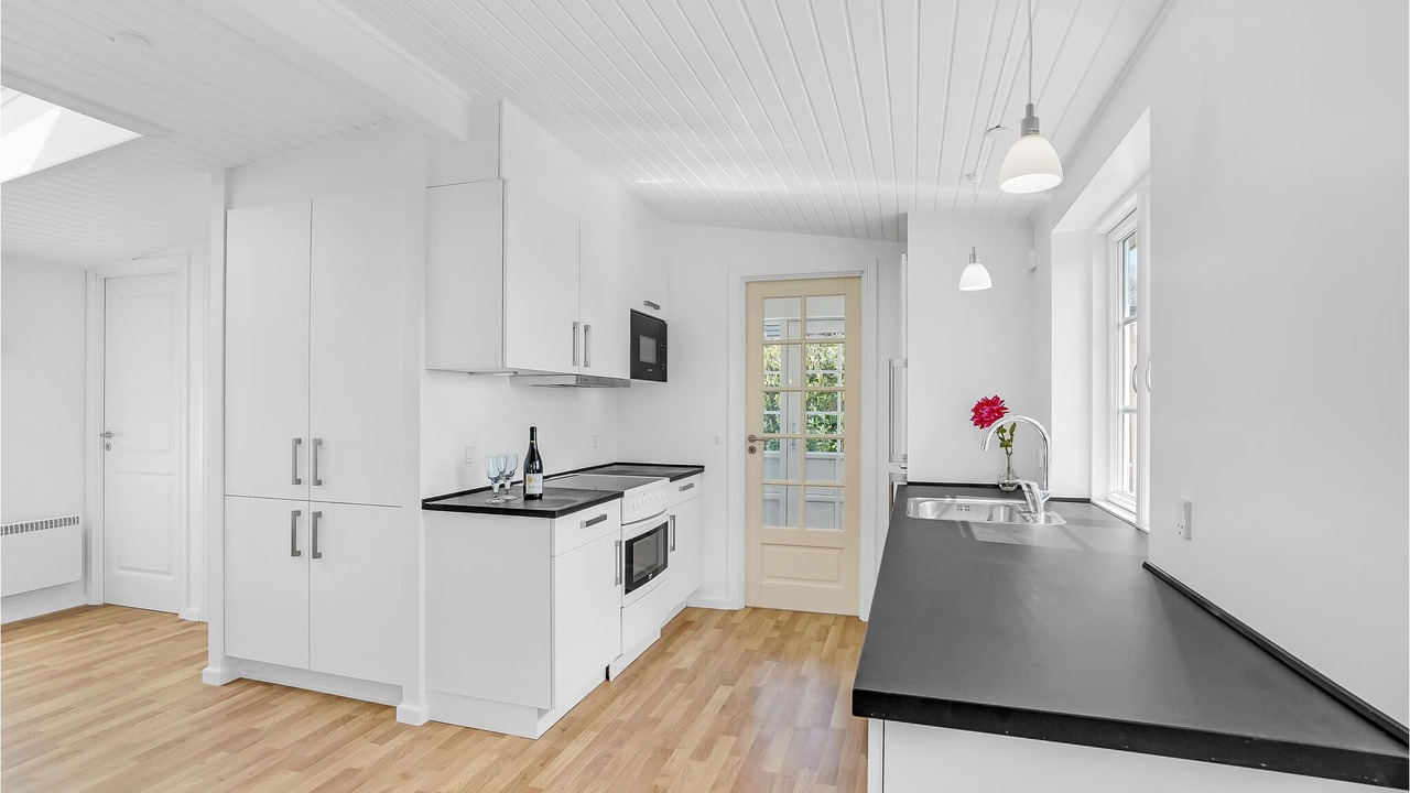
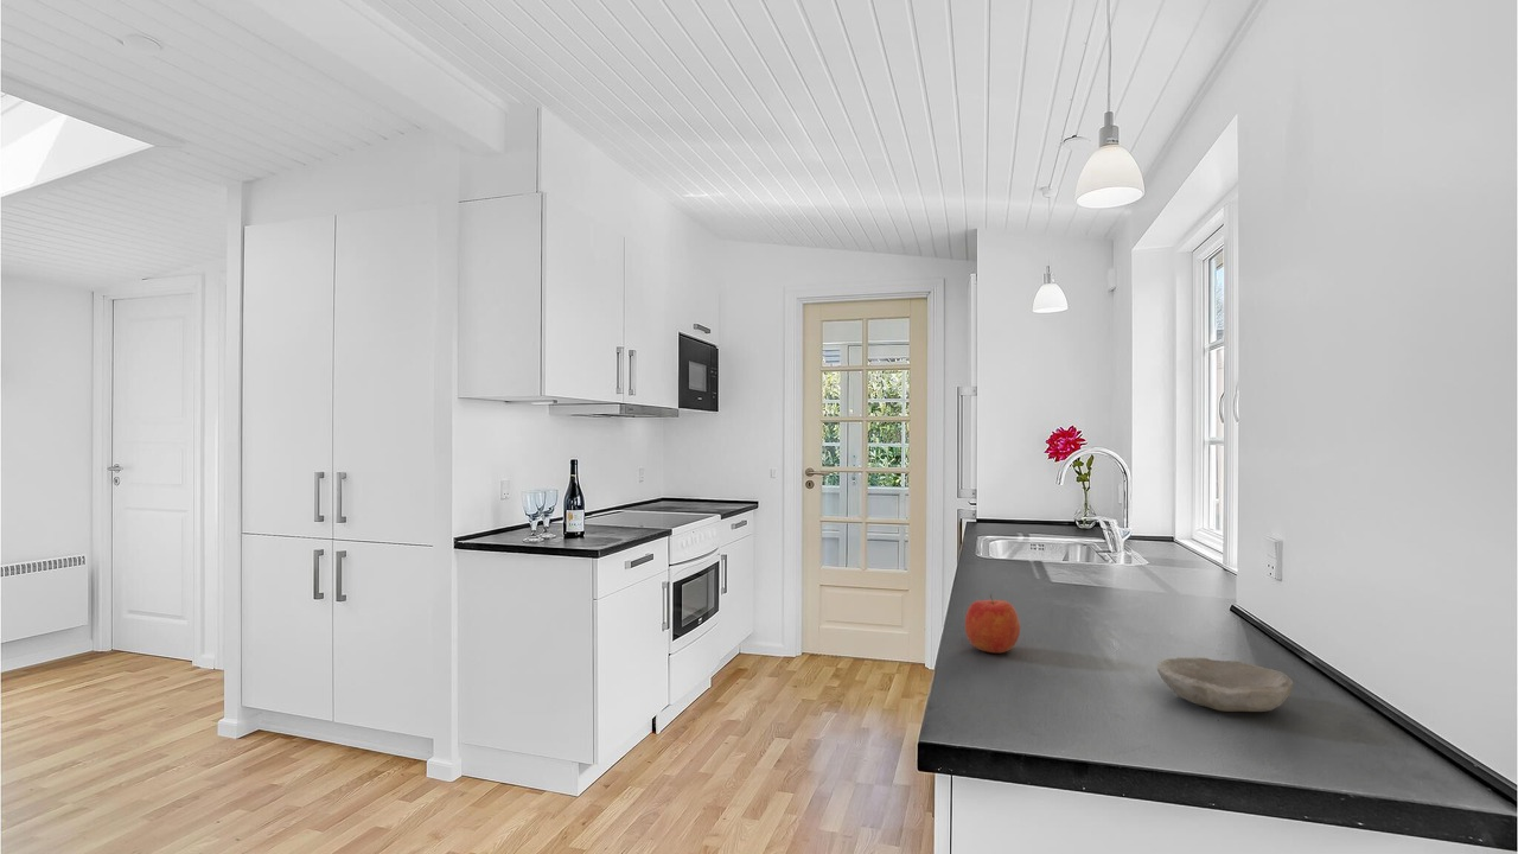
+ bowl [1156,656,1294,713]
+ apple [964,593,1021,655]
